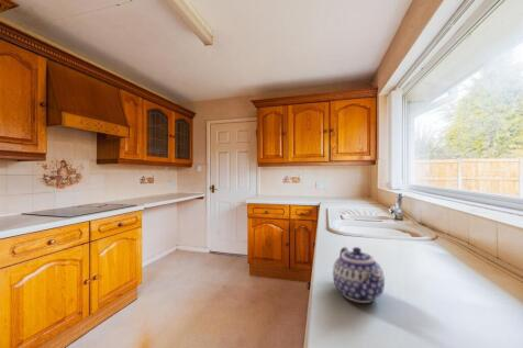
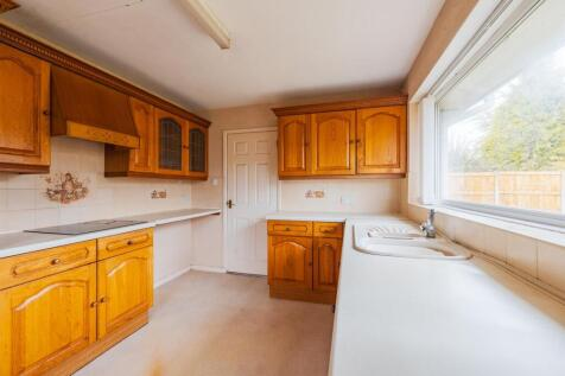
- teapot [332,246,386,304]
